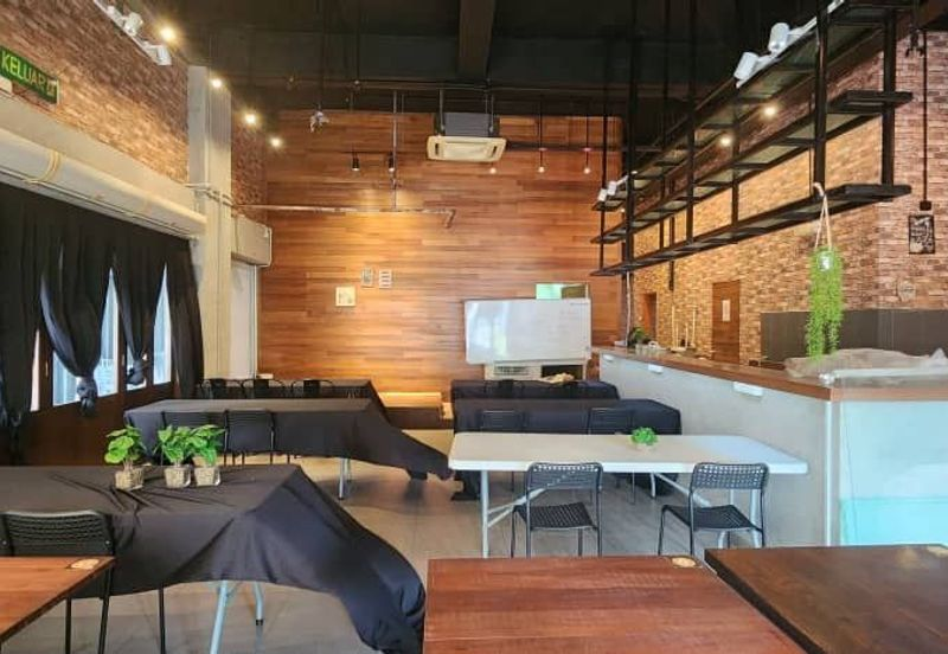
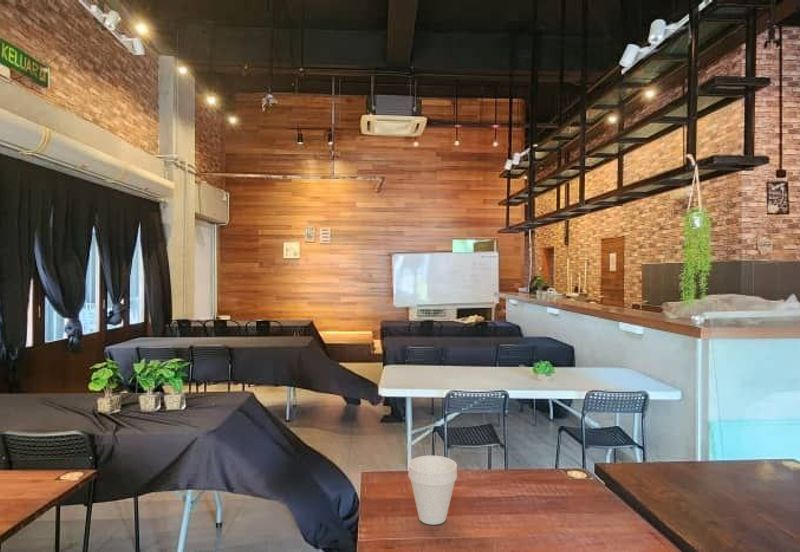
+ cup [407,455,458,526]
